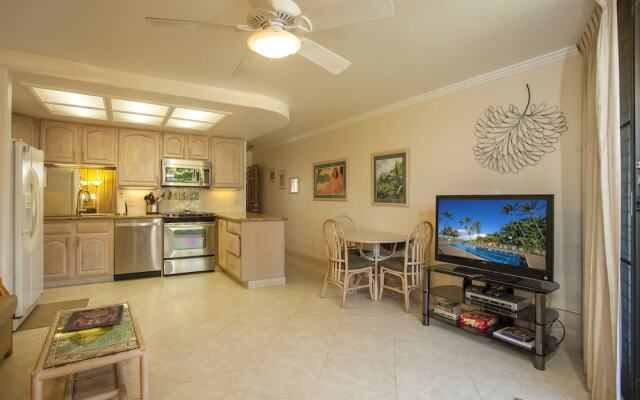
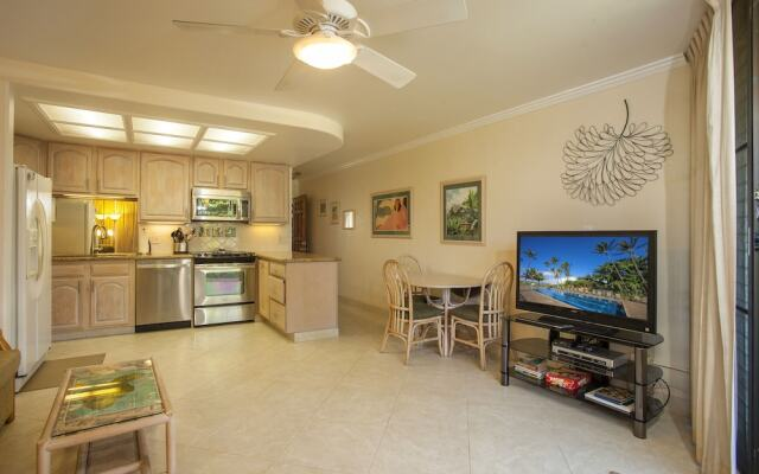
- board game [61,304,125,333]
